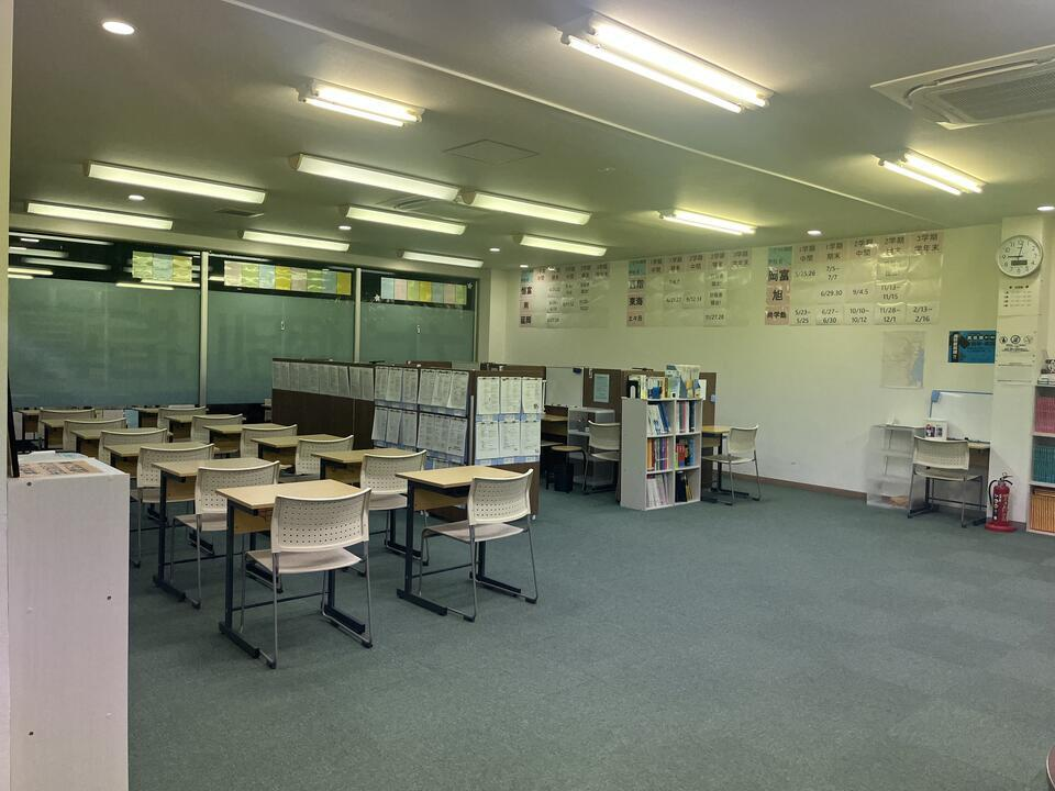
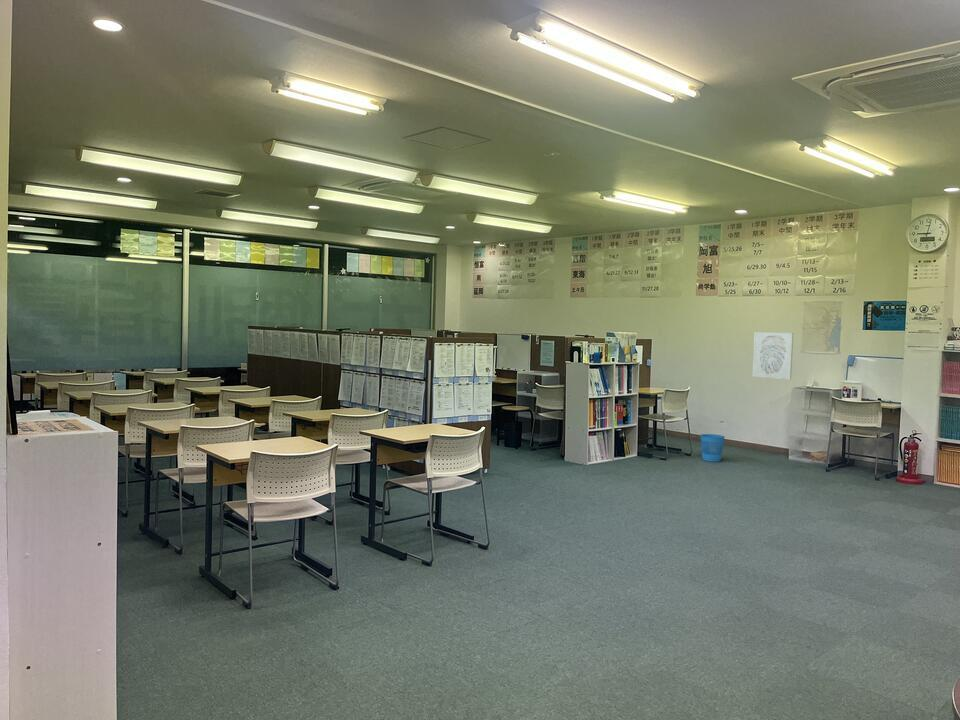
+ wastebasket [700,433,726,463]
+ wall art [751,331,794,380]
